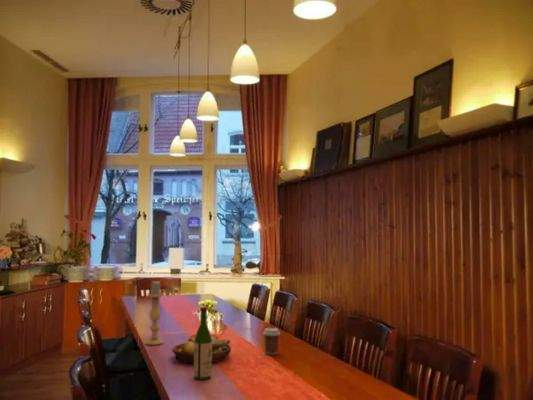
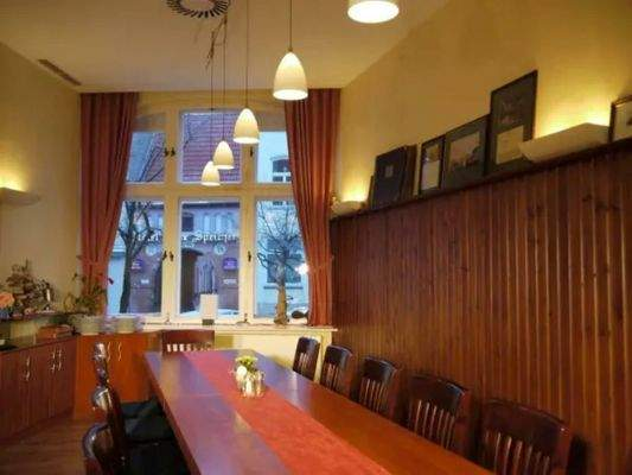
- candle holder [145,280,165,346]
- wine bottle [193,306,213,381]
- fruit bowl [171,333,232,364]
- coffee cup [262,327,281,355]
